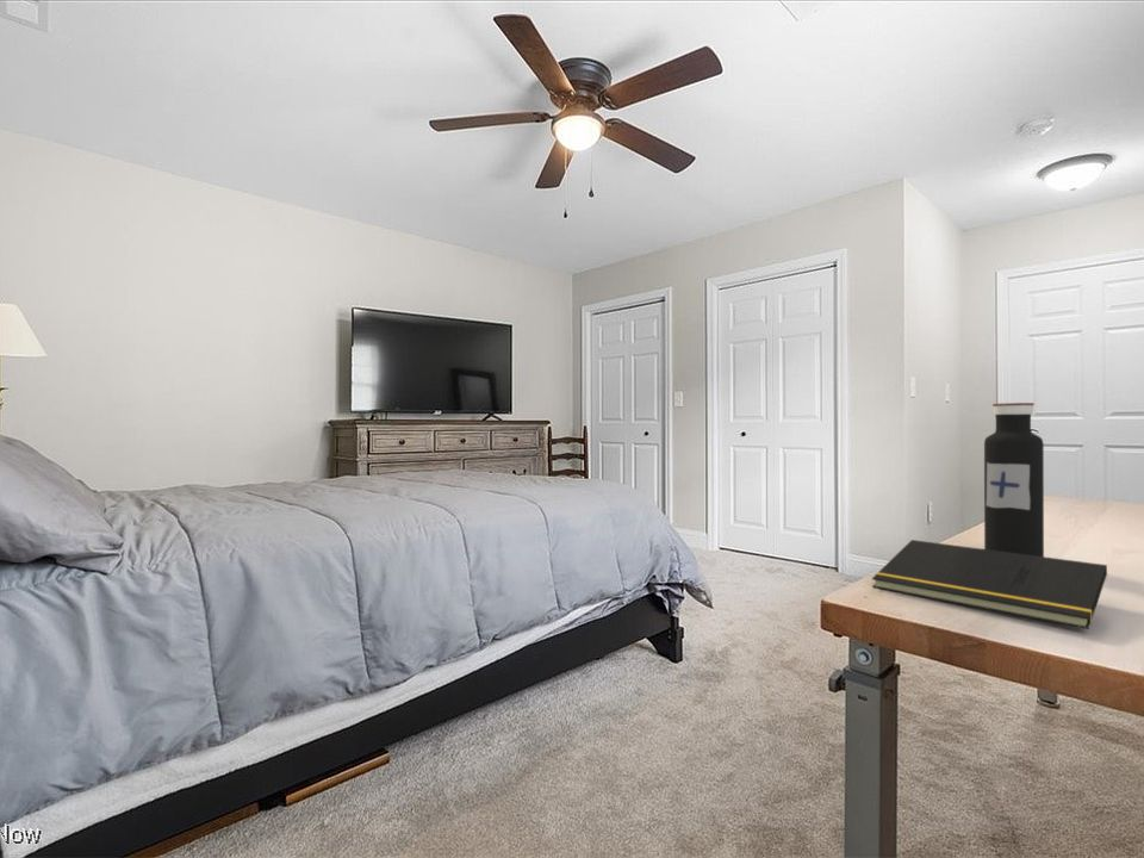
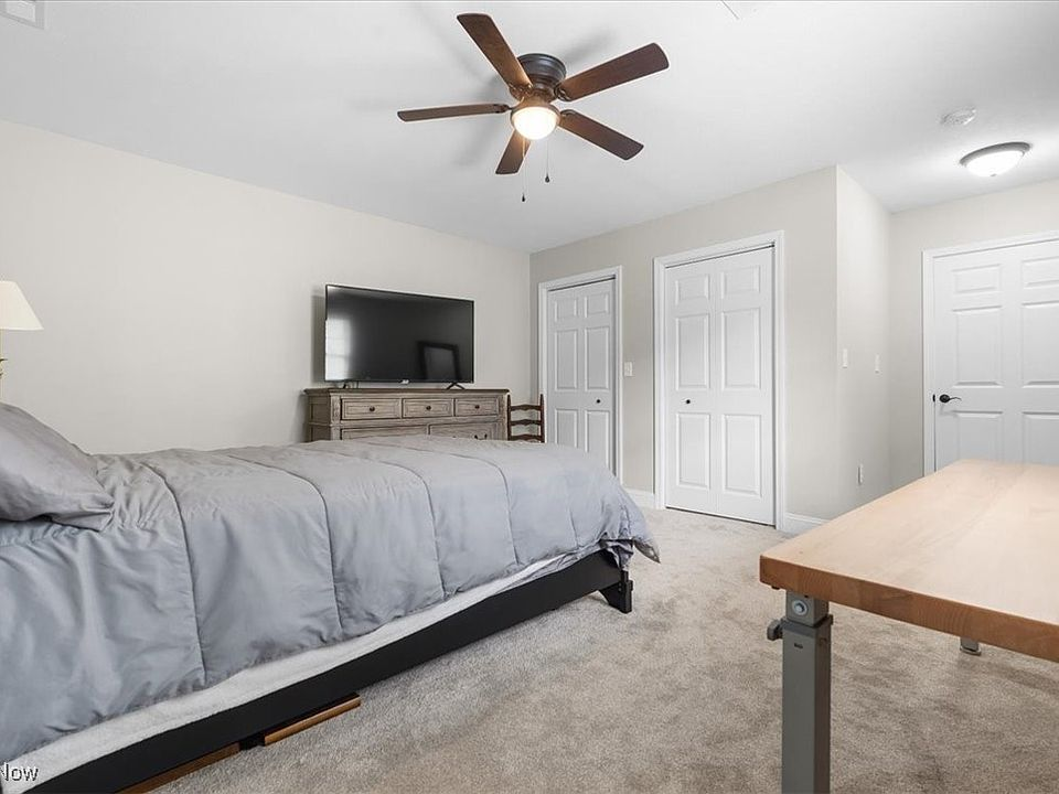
- notepad [871,539,1108,630]
- water bottle [983,402,1045,557]
